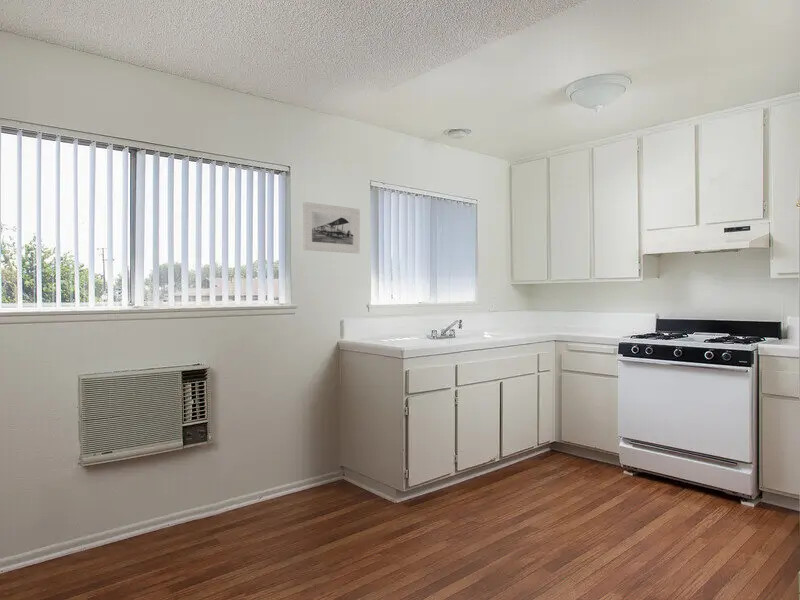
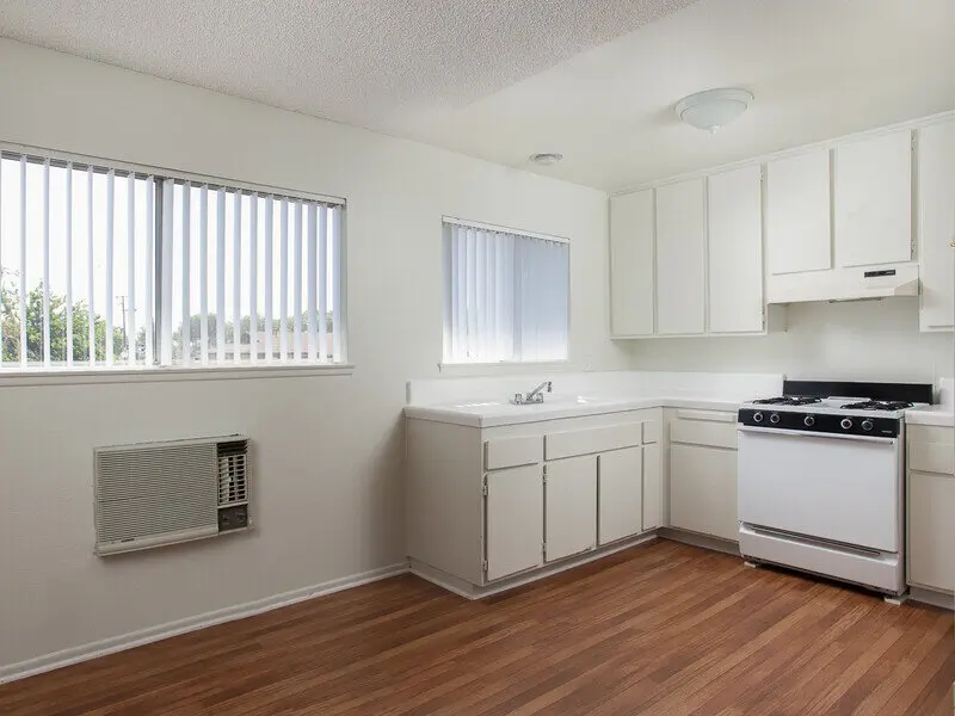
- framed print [302,201,361,254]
